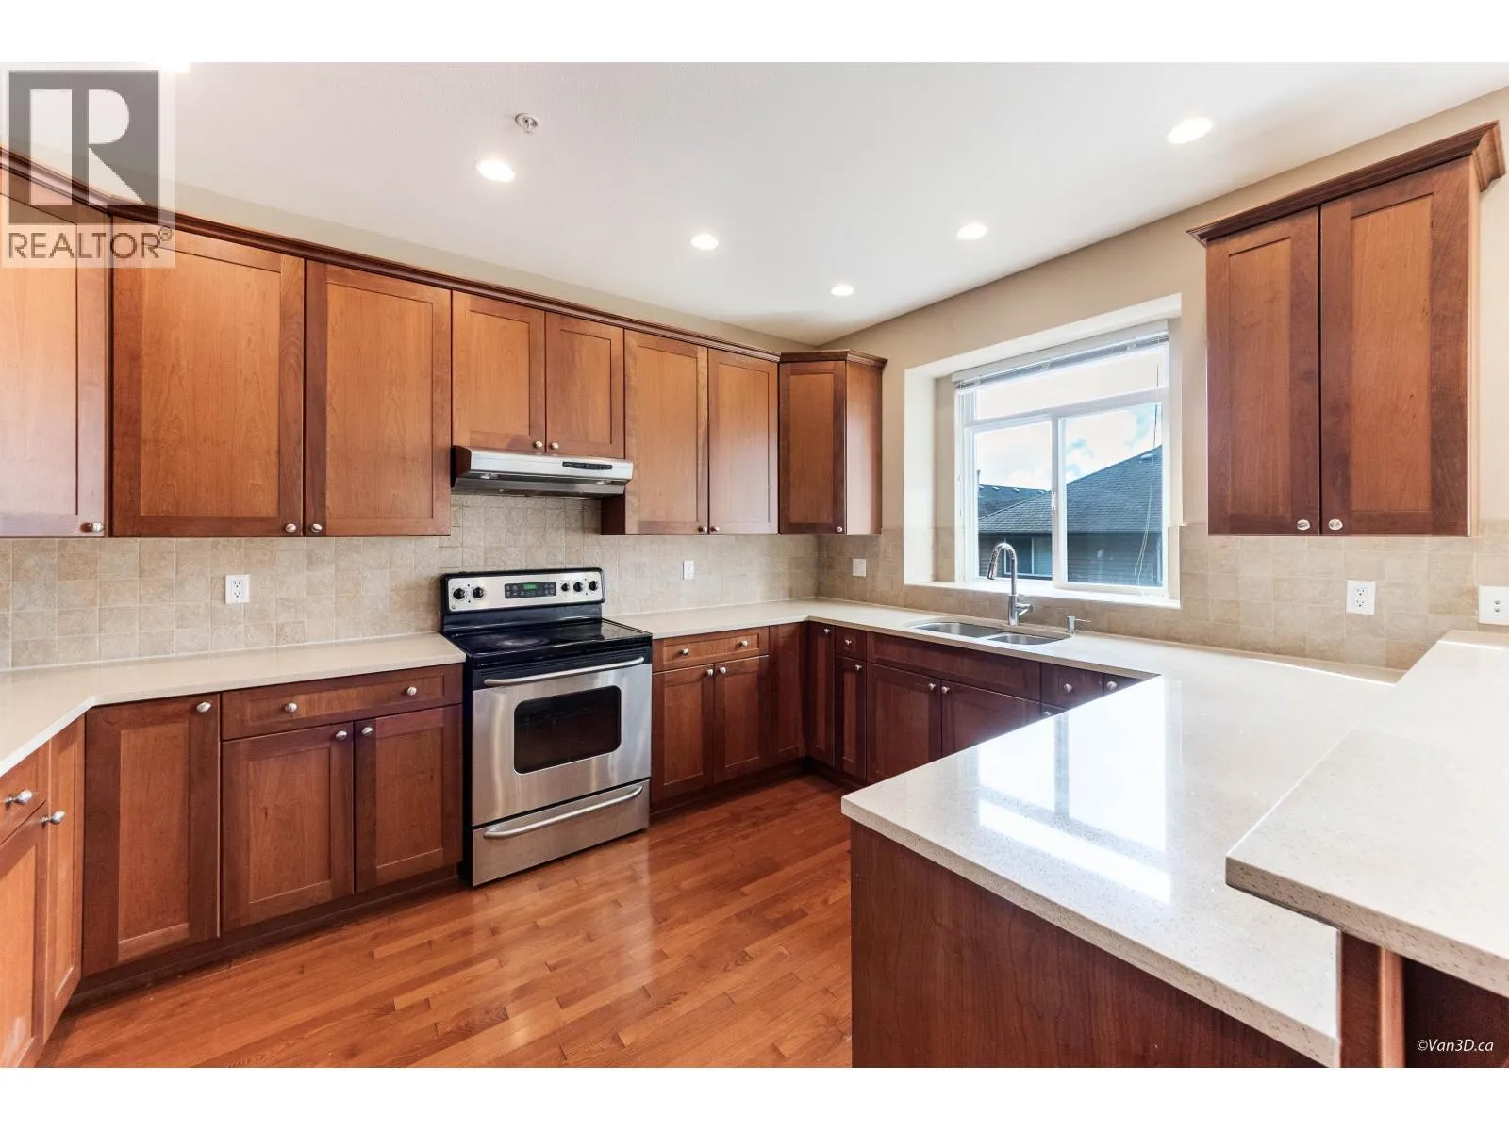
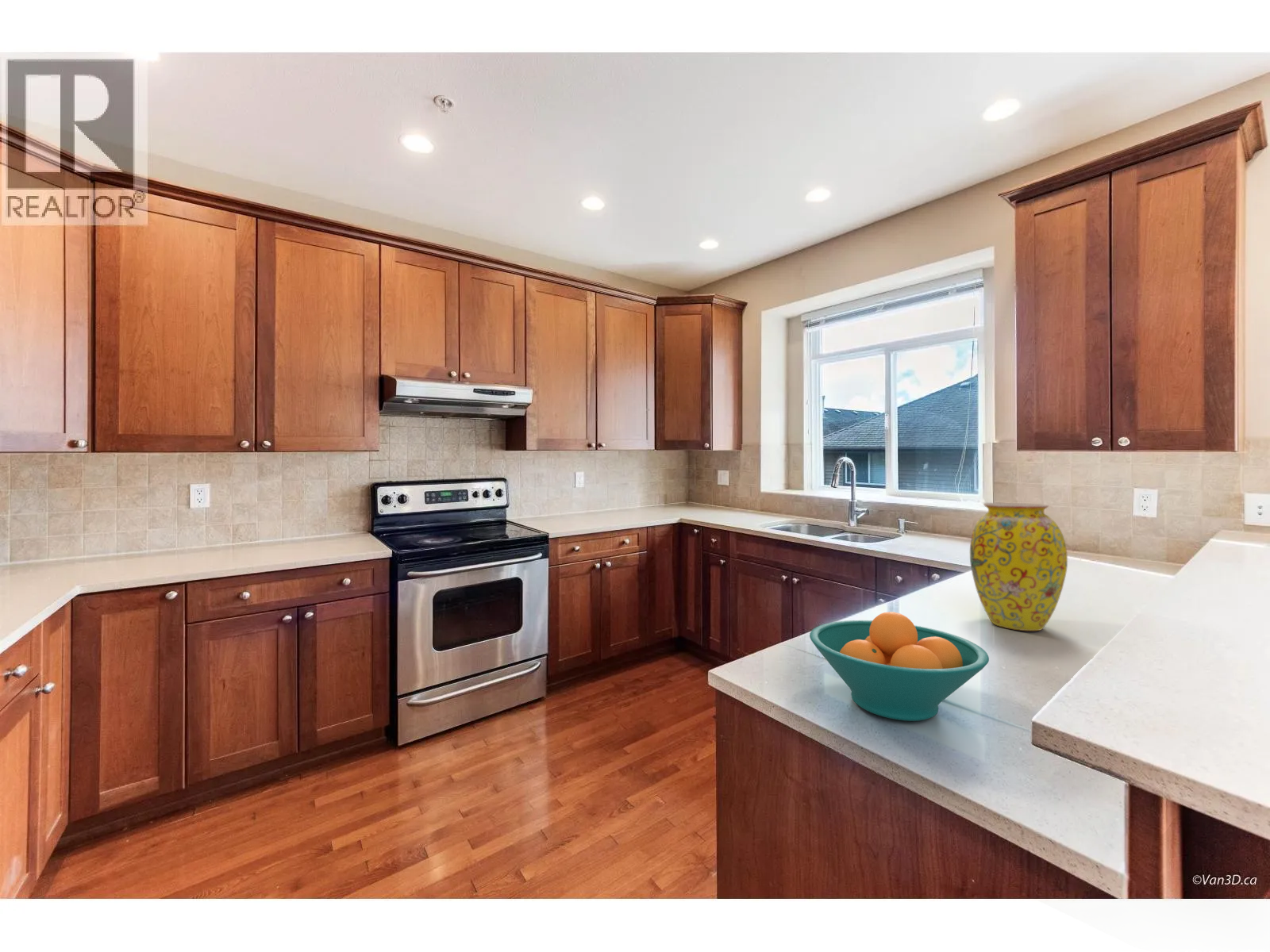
+ fruit bowl [809,611,990,722]
+ vase [969,502,1068,631]
